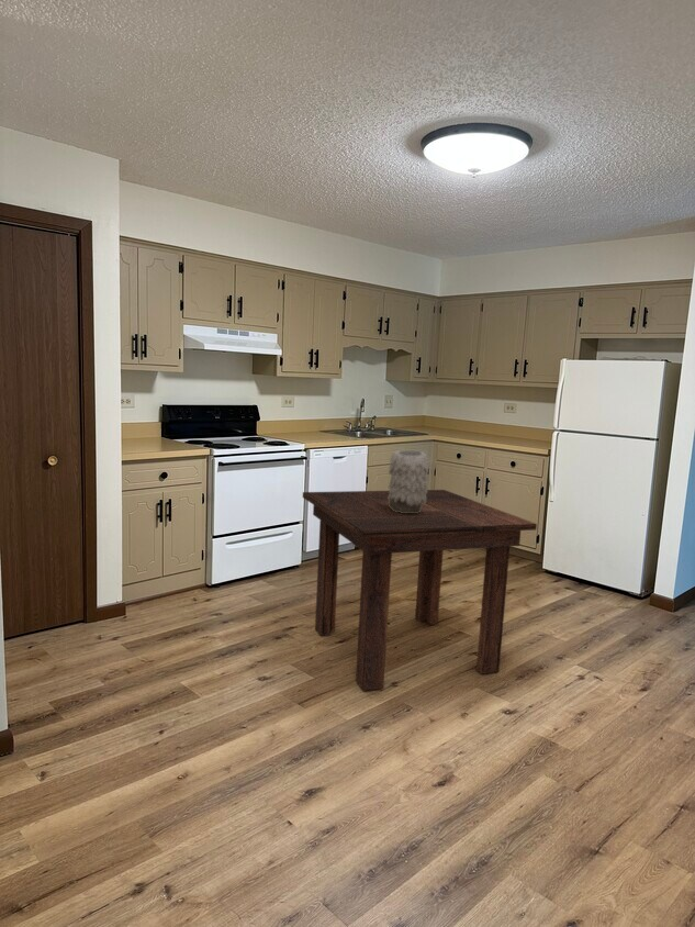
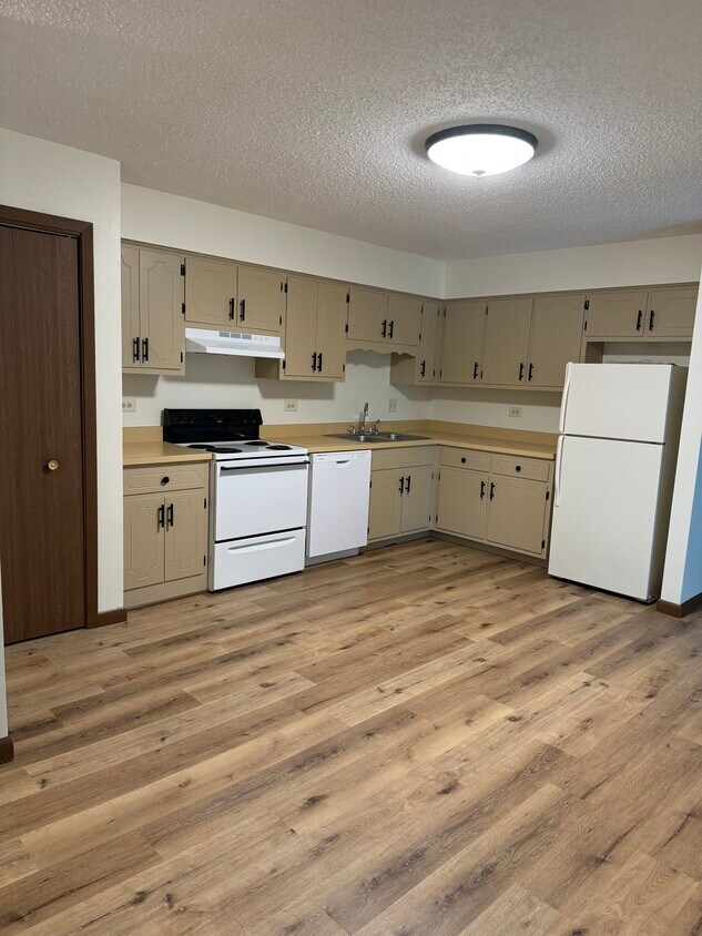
- vase [386,449,430,513]
- dining table [302,489,538,692]
